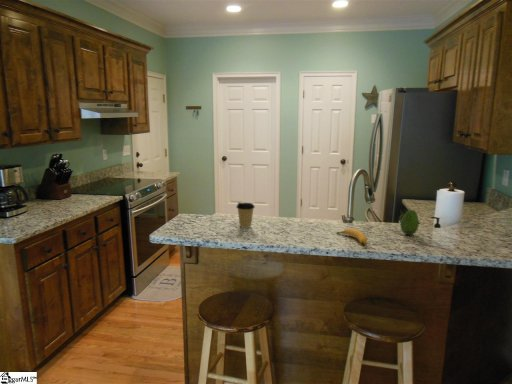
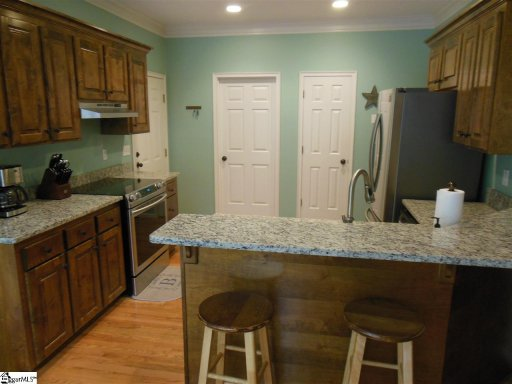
- banana [336,227,368,246]
- coffee cup [235,202,256,229]
- fruit [399,209,420,236]
